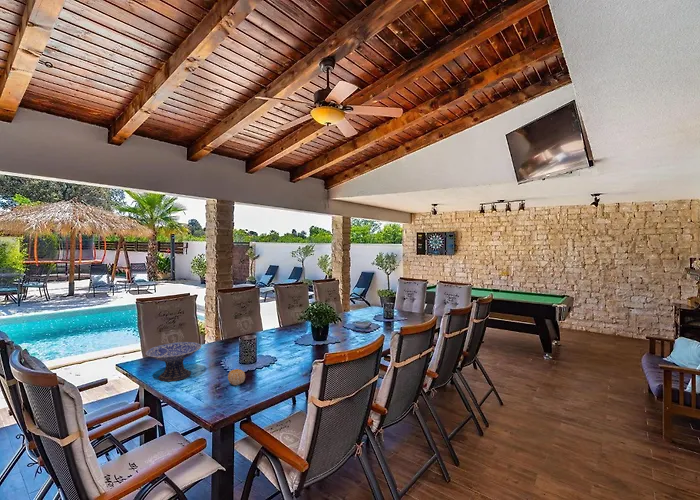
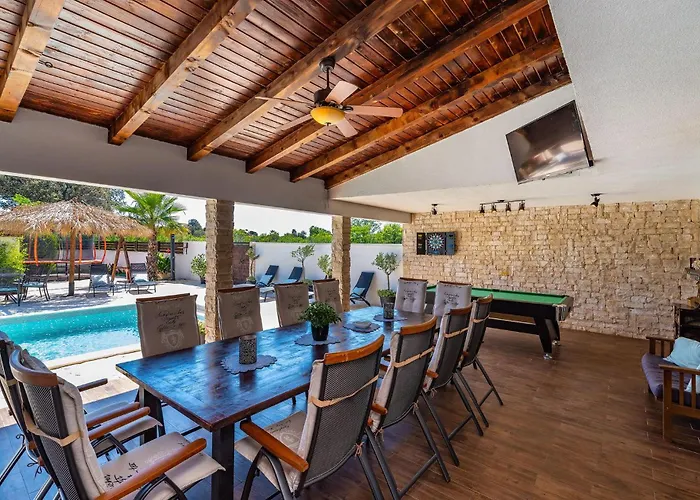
- fruit [227,368,246,386]
- decorative bowl [144,341,202,382]
